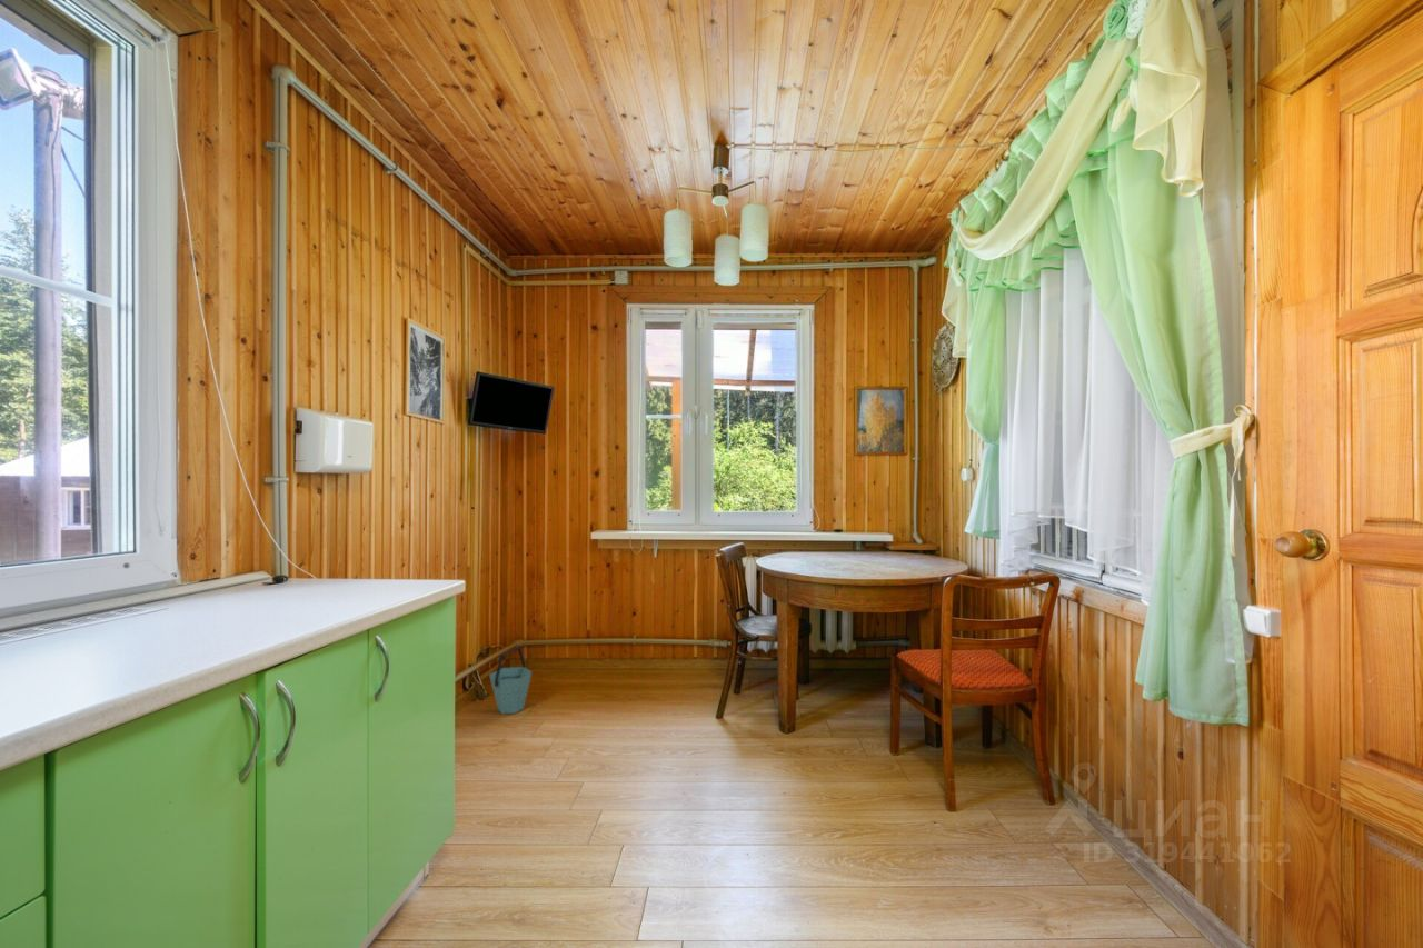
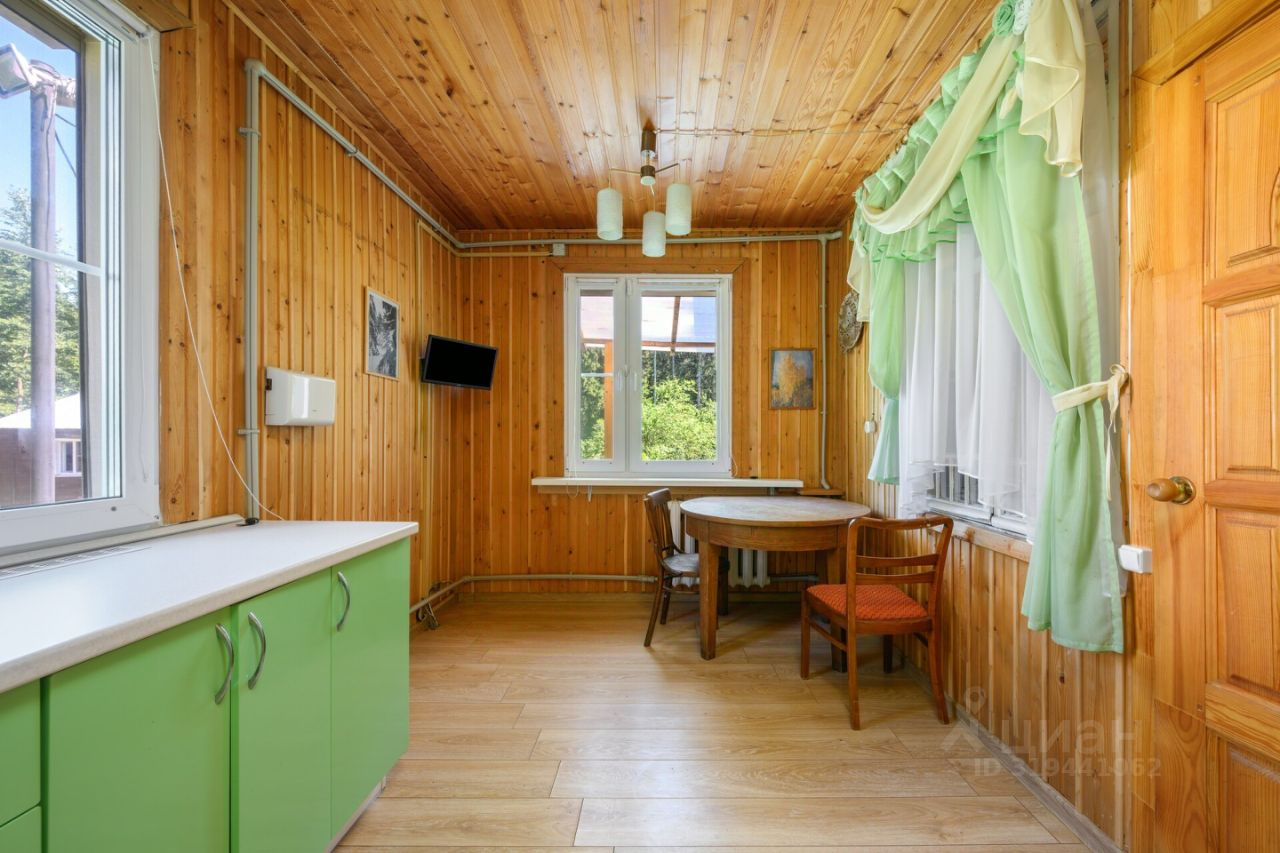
- bucket [488,646,534,716]
